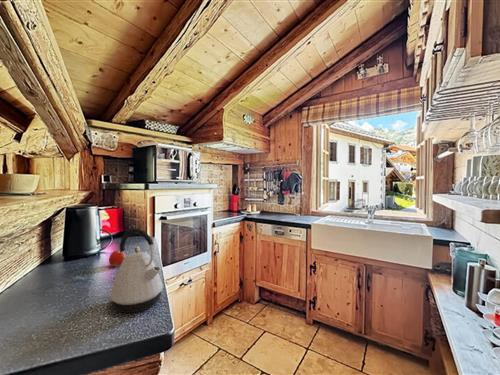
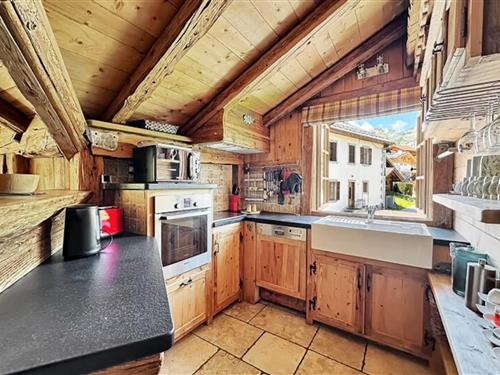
- fruit [108,249,127,267]
- kettle [109,228,164,314]
